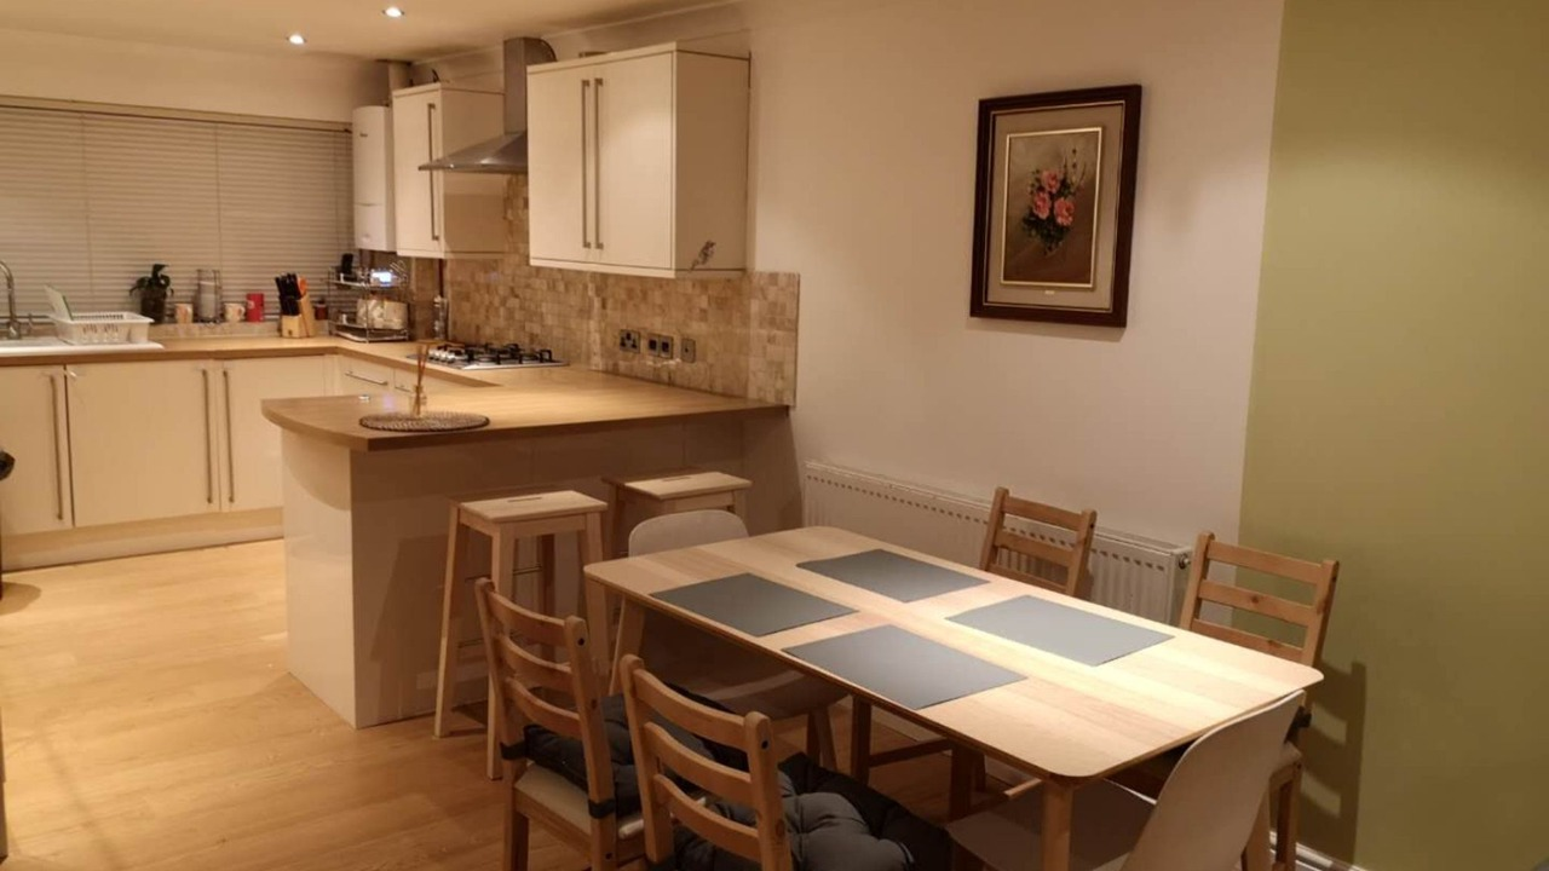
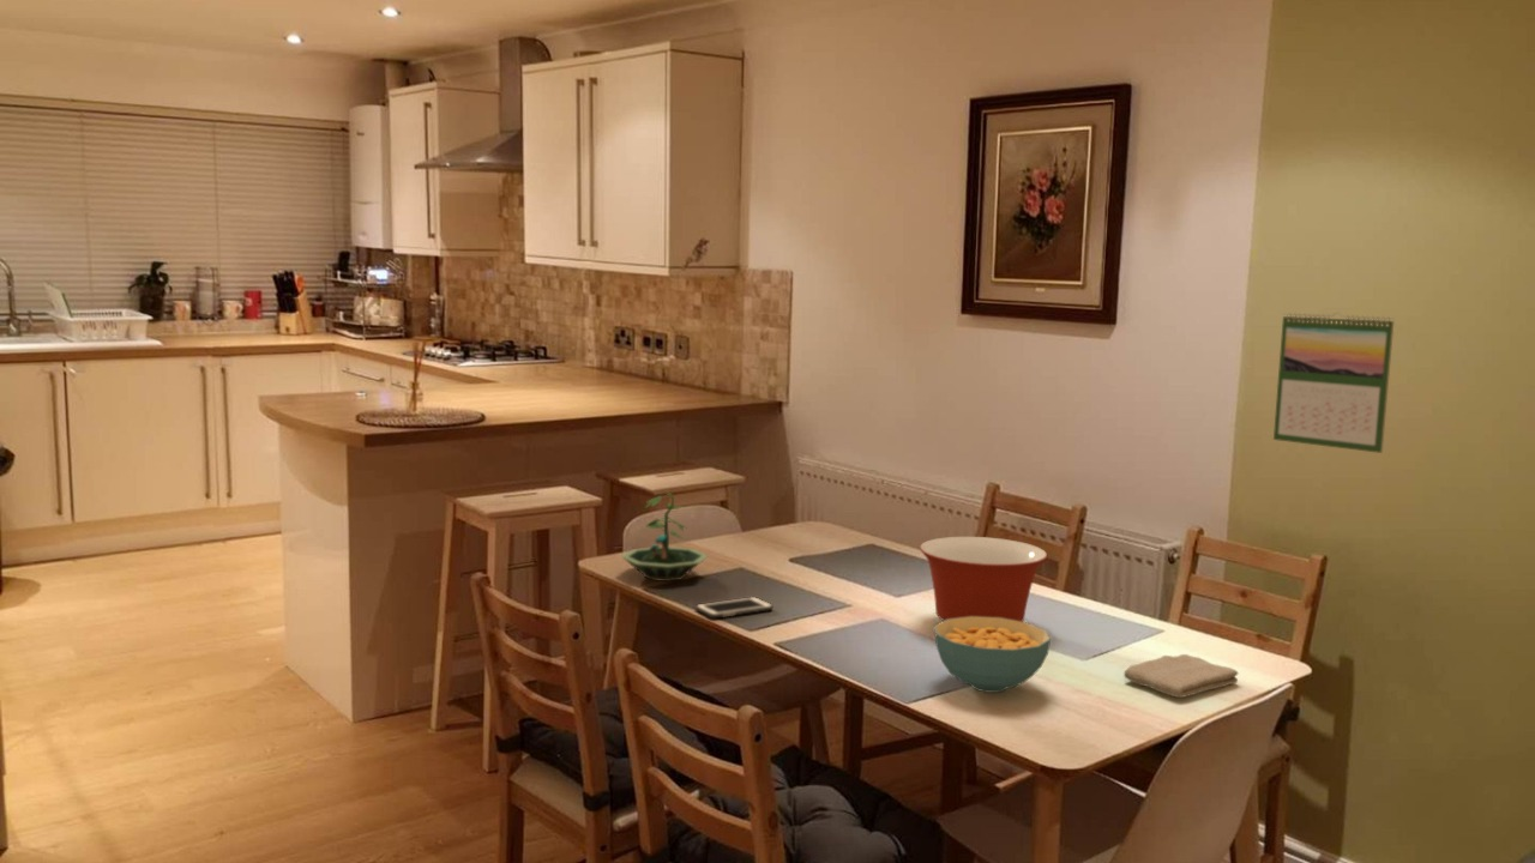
+ cereal bowl [933,616,1052,694]
+ washcloth [1122,653,1239,699]
+ calendar [1272,312,1396,454]
+ mixing bowl [919,536,1048,622]
+ terrarium [620,491,710,583]
+ cell phone [694,596,775,618]
